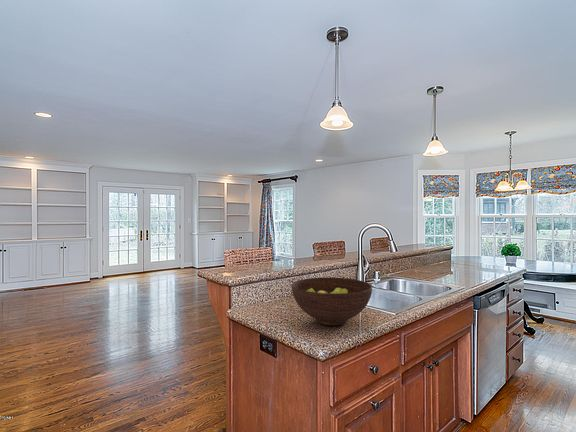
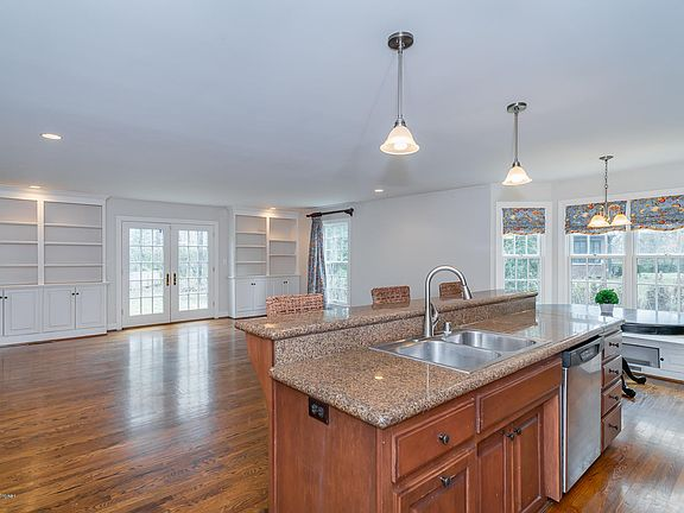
- fruit bowl [291,276,373,327]
